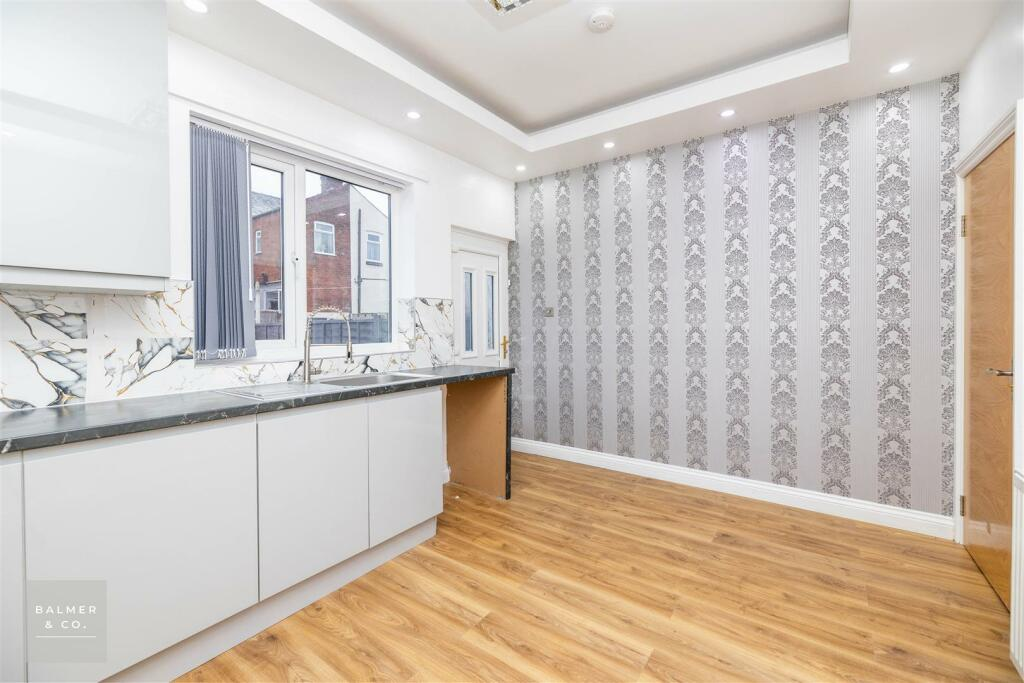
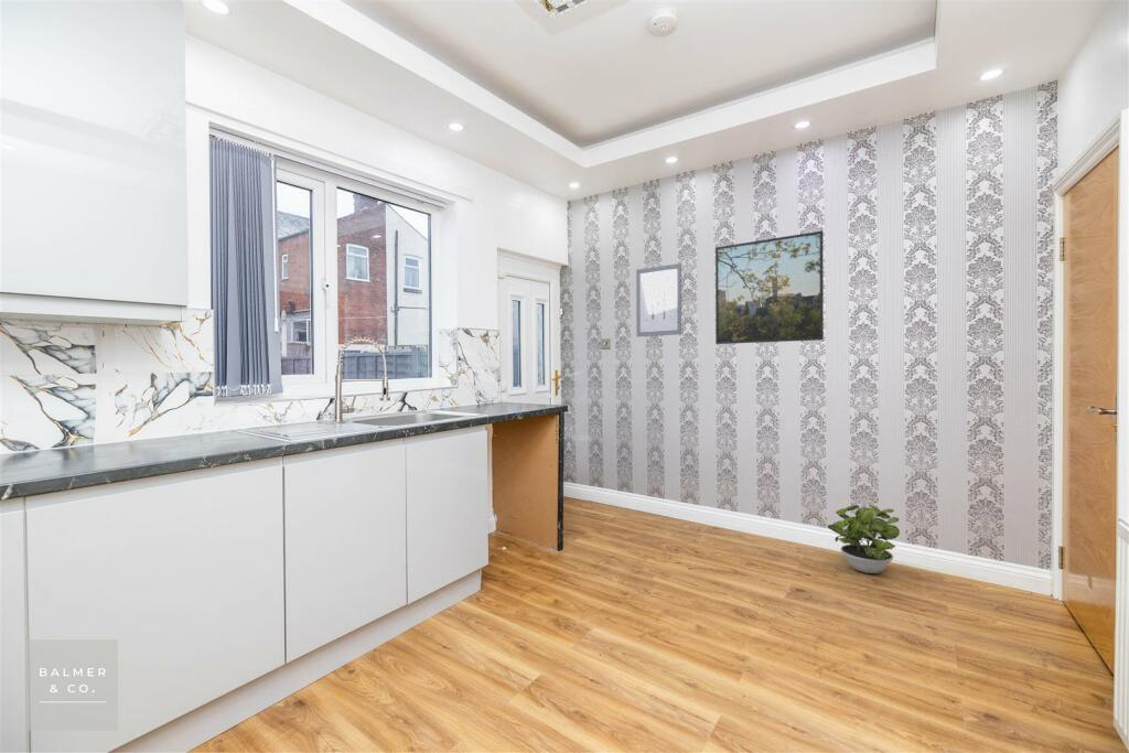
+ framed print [714,229,825,345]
+ wall art [635,262,682,337]
+ potted plant [827,504,901,574]
